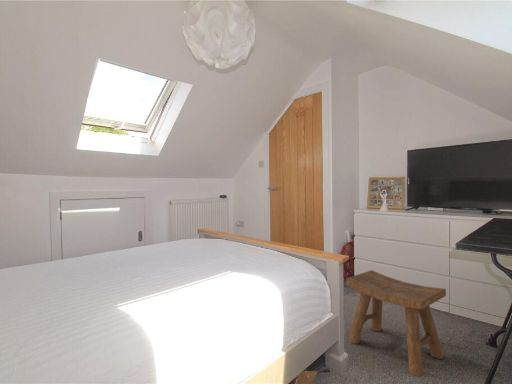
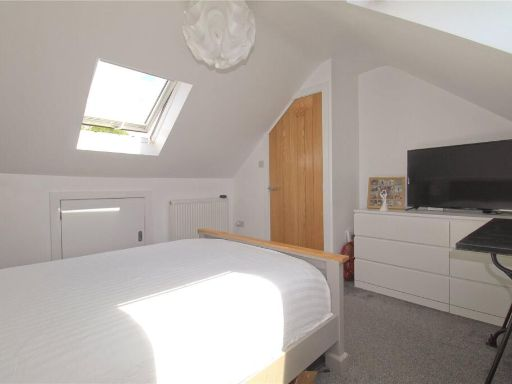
- stool [345,269,447,378]
